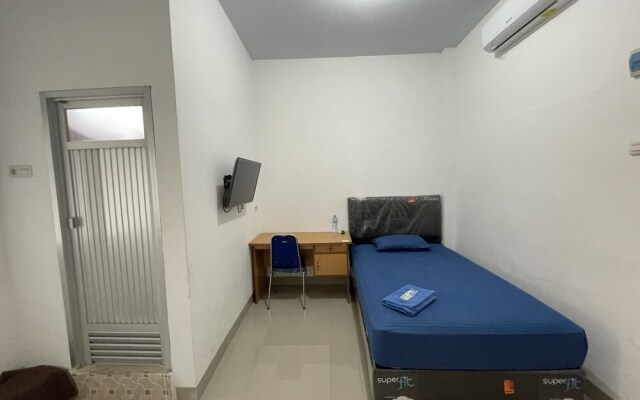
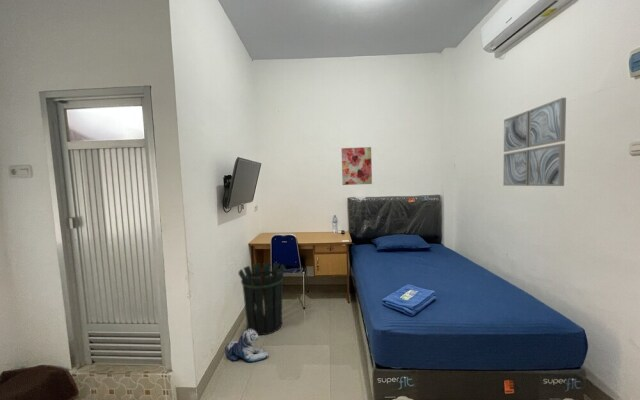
+ plush toy [224,329,269,363]
+ waste bin [237,262,287,336]
+ wall art [502,97,567,187]
+ wall art [341,146,373,186]
